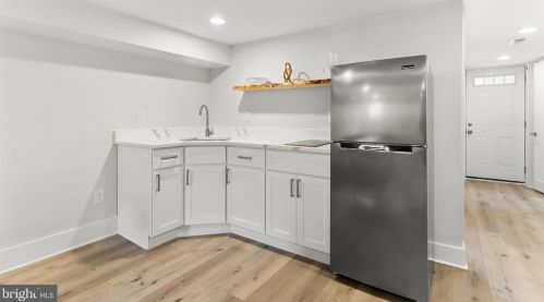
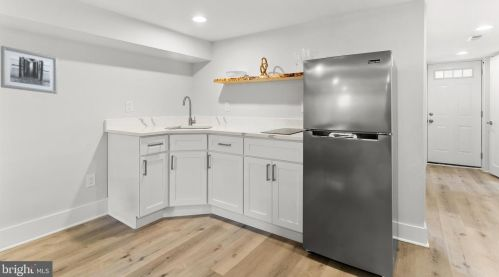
+ wall art [0,45,58,95]
